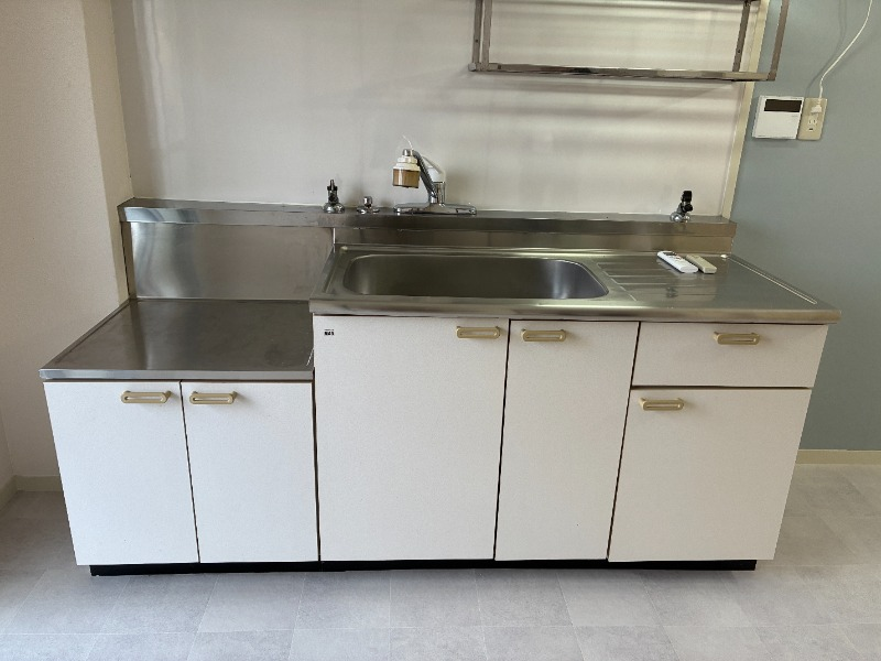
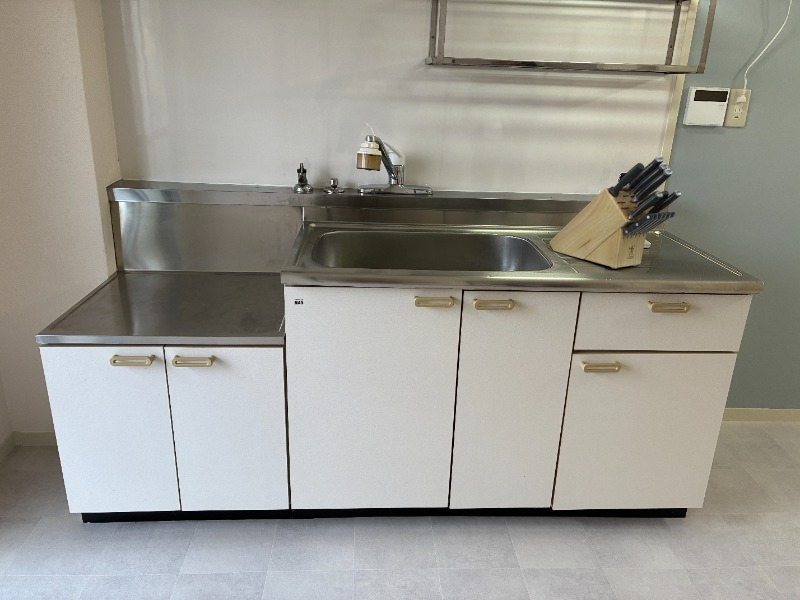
+ knife block [548,155,682,269]
